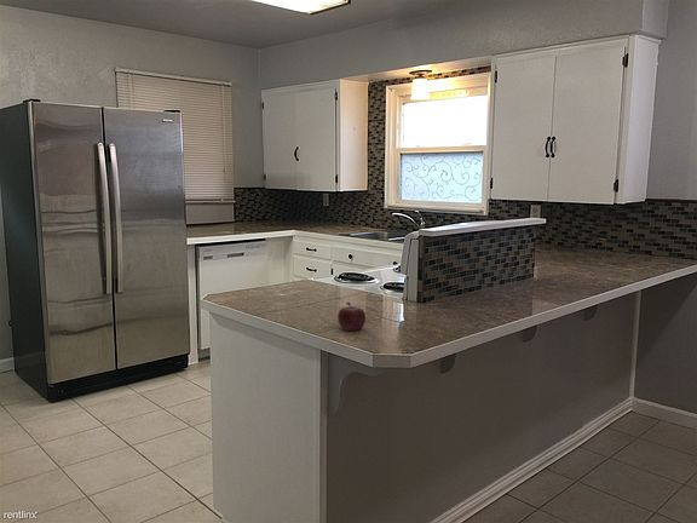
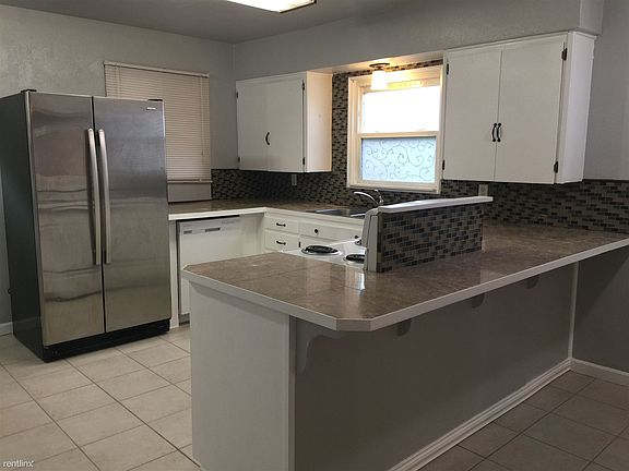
- fruit [336,301,367,332]
